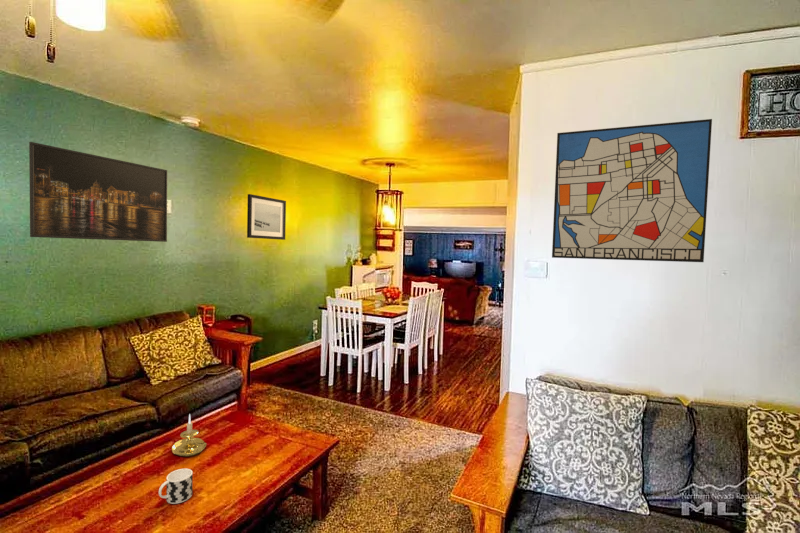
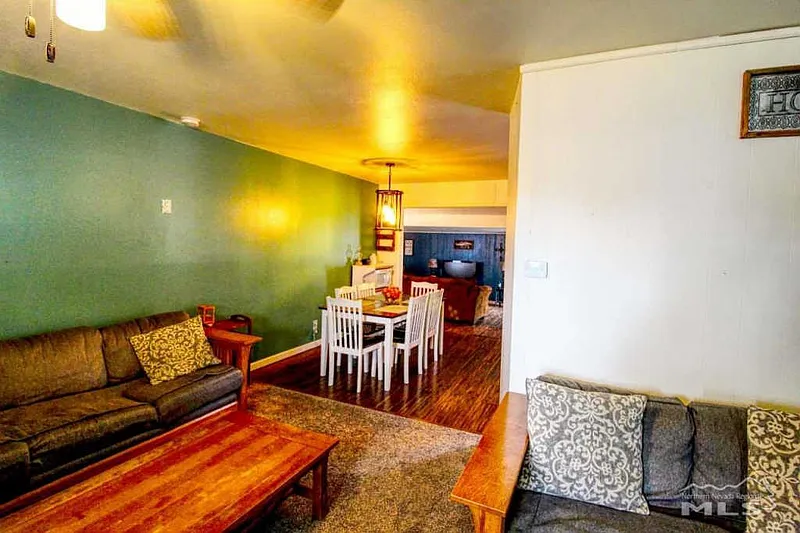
- cup [158,468,194,505]
- candle holder [171,413,207,457]
- wall art [246,193,287,241]
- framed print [28,141,168,243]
- wall art [551,118,713,263]
